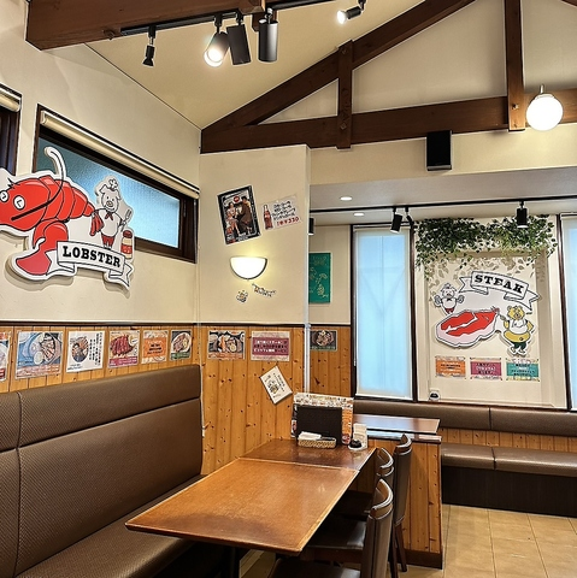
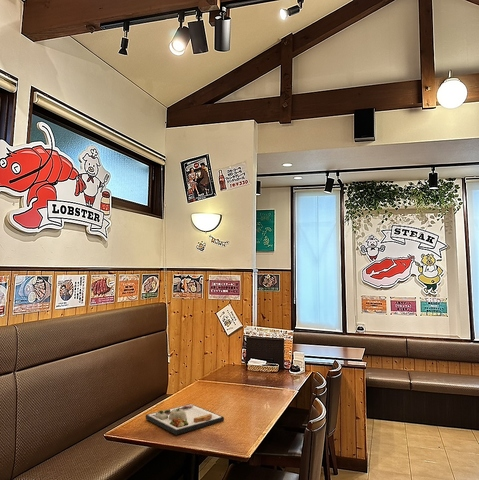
+ dinner plate [145,403,225,436]
